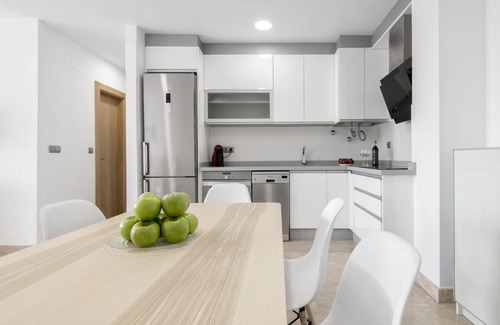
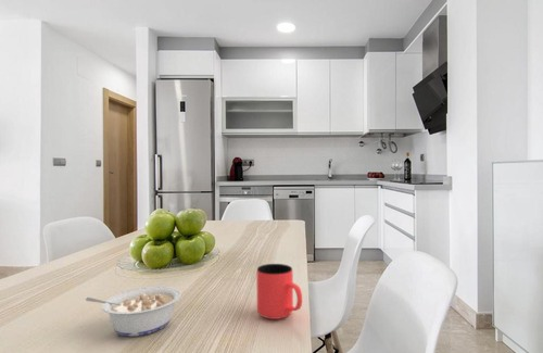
+ cup [256,263,303,320]
+ legume [85,286,182,338]
